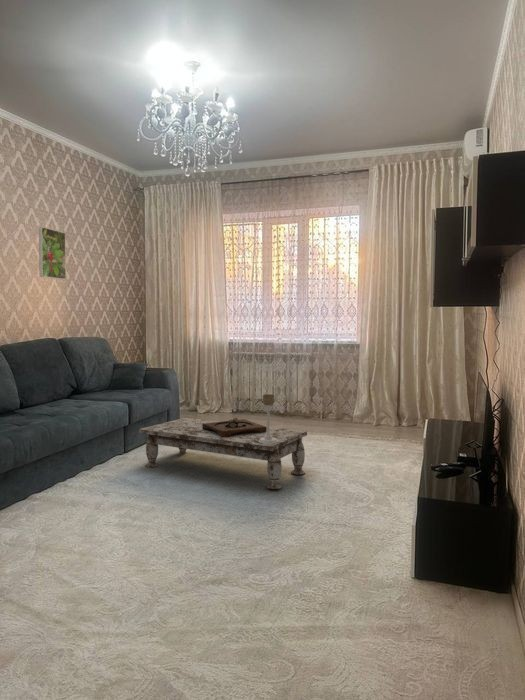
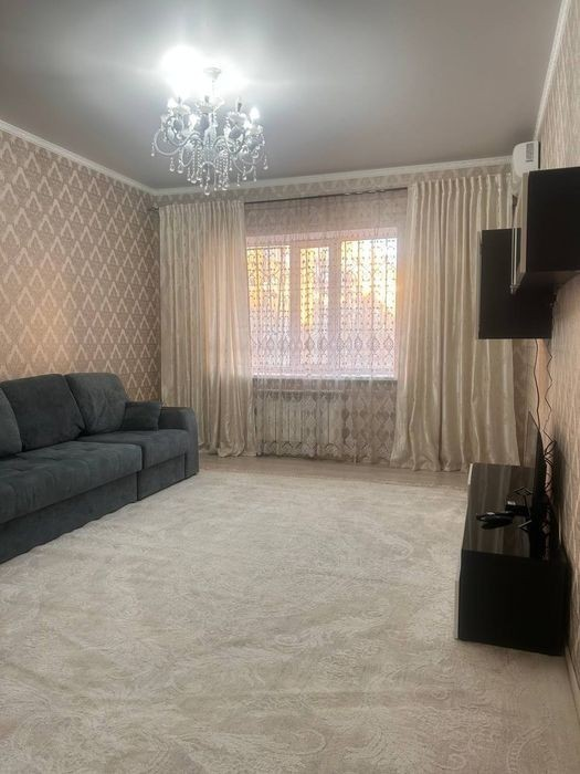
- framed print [38,226,67,281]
- candle holder [259,393,278,444]
- wooden tray [202,417,267,437]
- coffee table [138,417,308,490]
